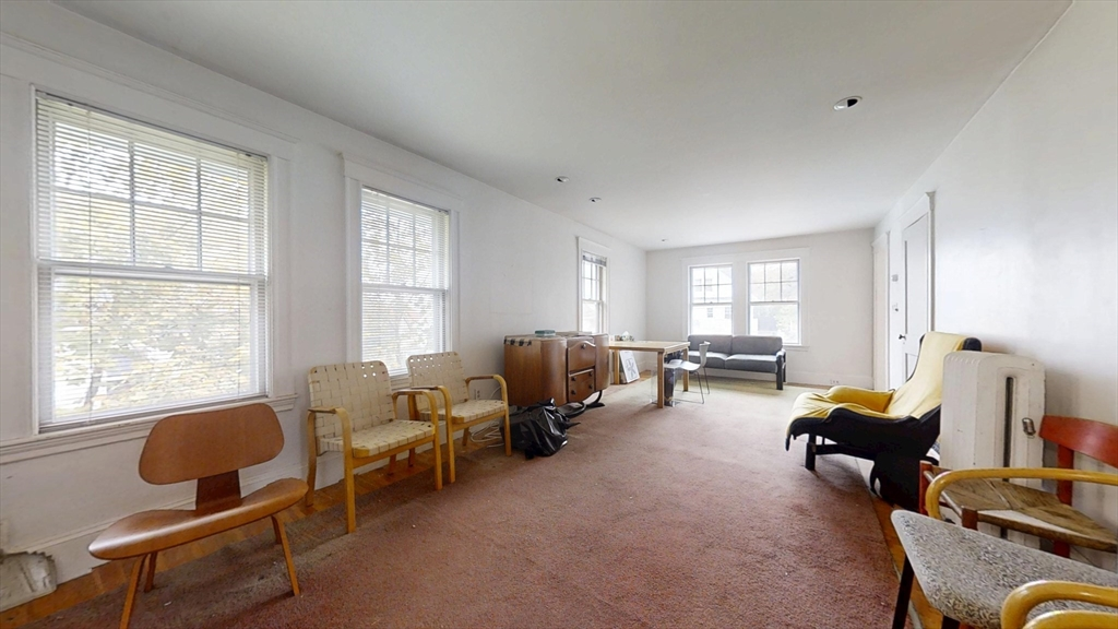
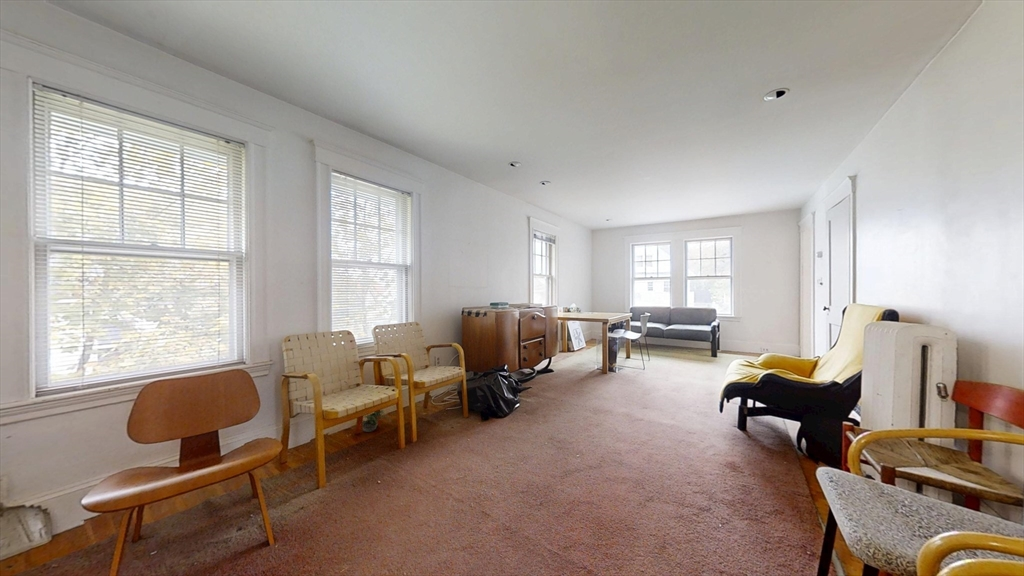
+ potted plant [361,409,392,433]
